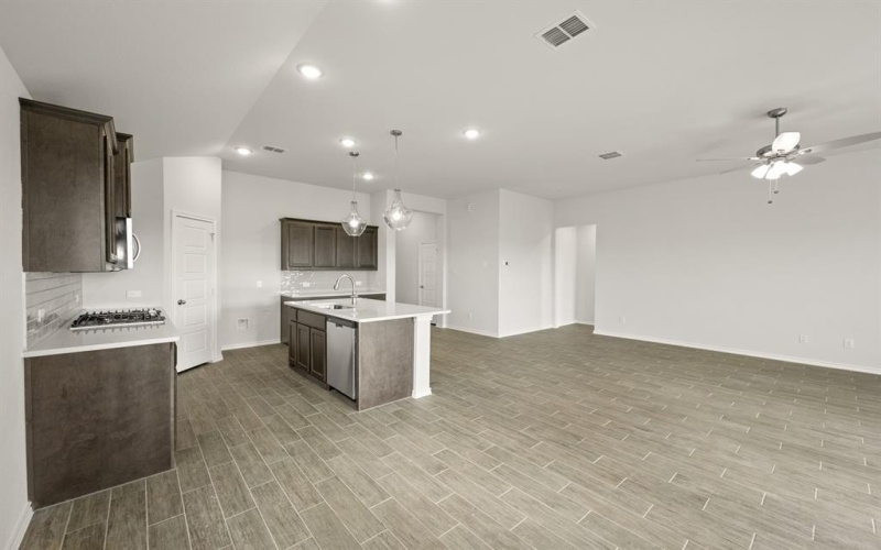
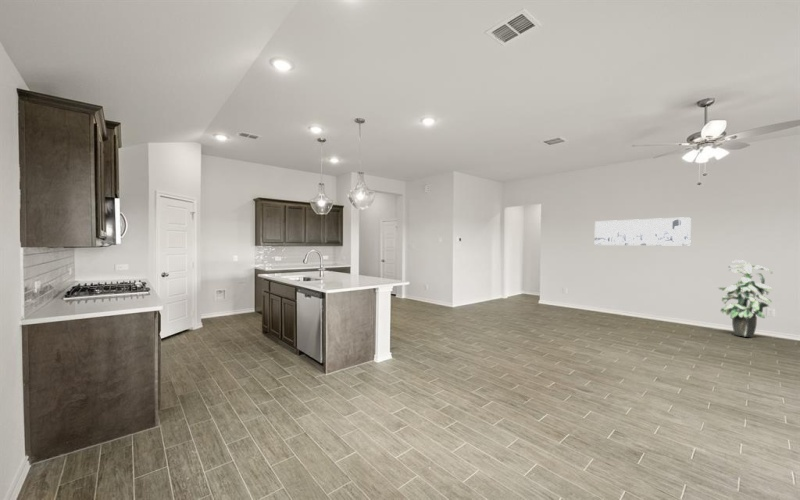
+ indoor plant [716,259,773,338]
+ wall art [594,216,692,246]
